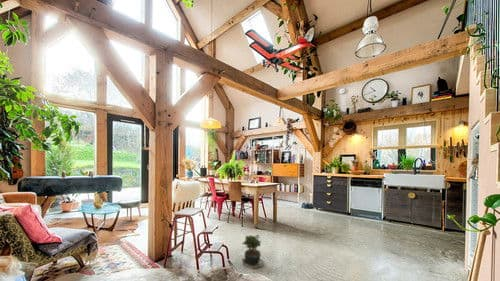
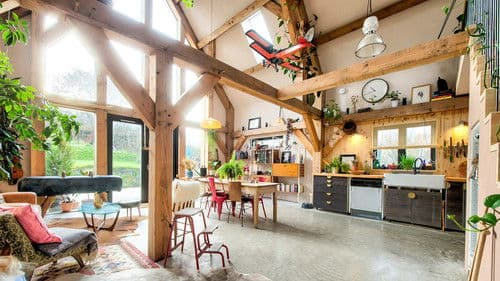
- potted plant [235,234,265,270]
